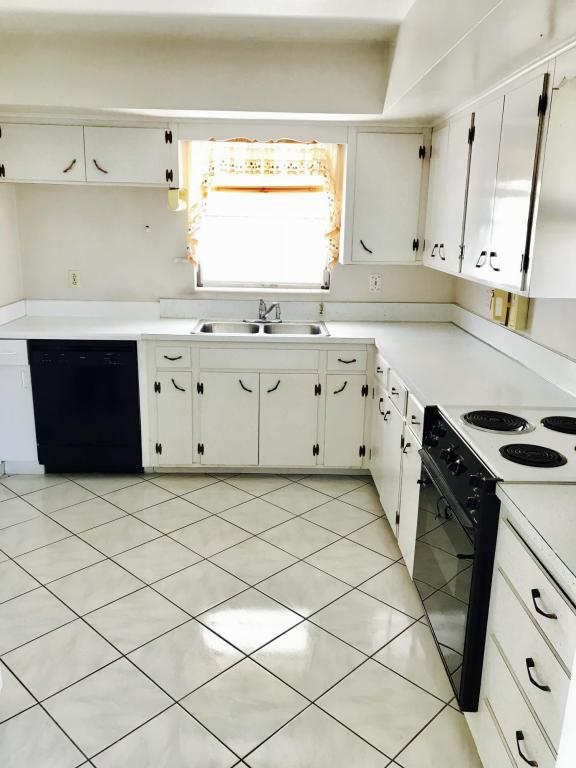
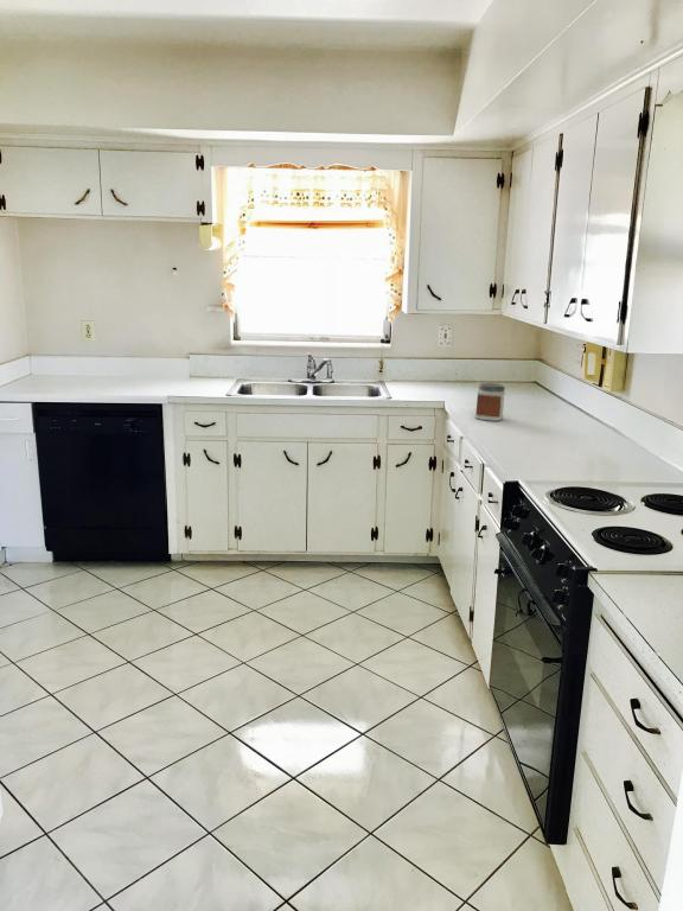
+ jar [474,382,506,422]
